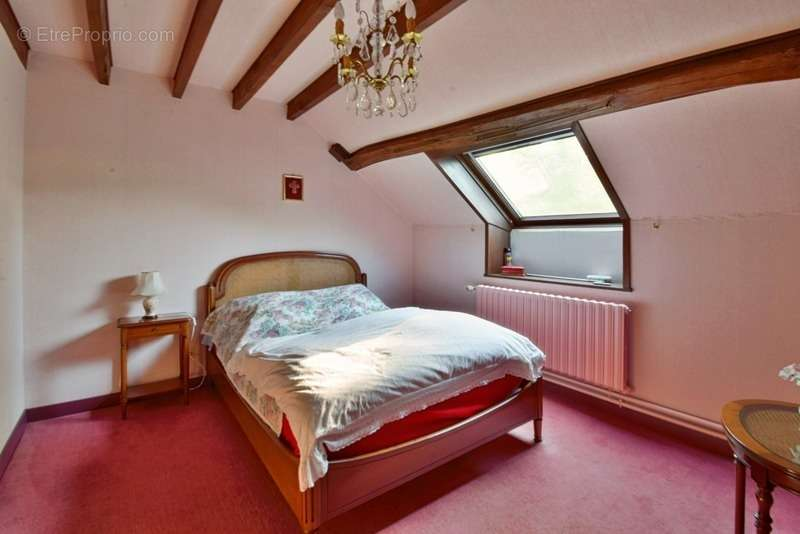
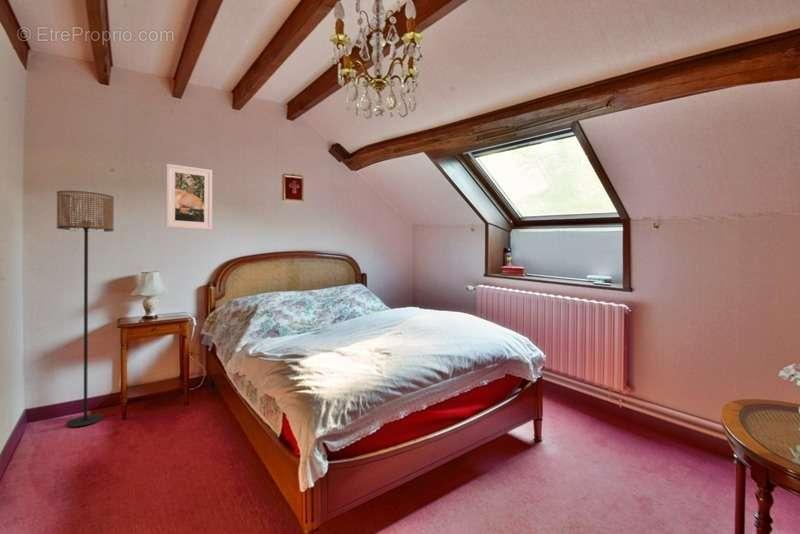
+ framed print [165,163,213,231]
+ floor lamp [56,190,115,428]
